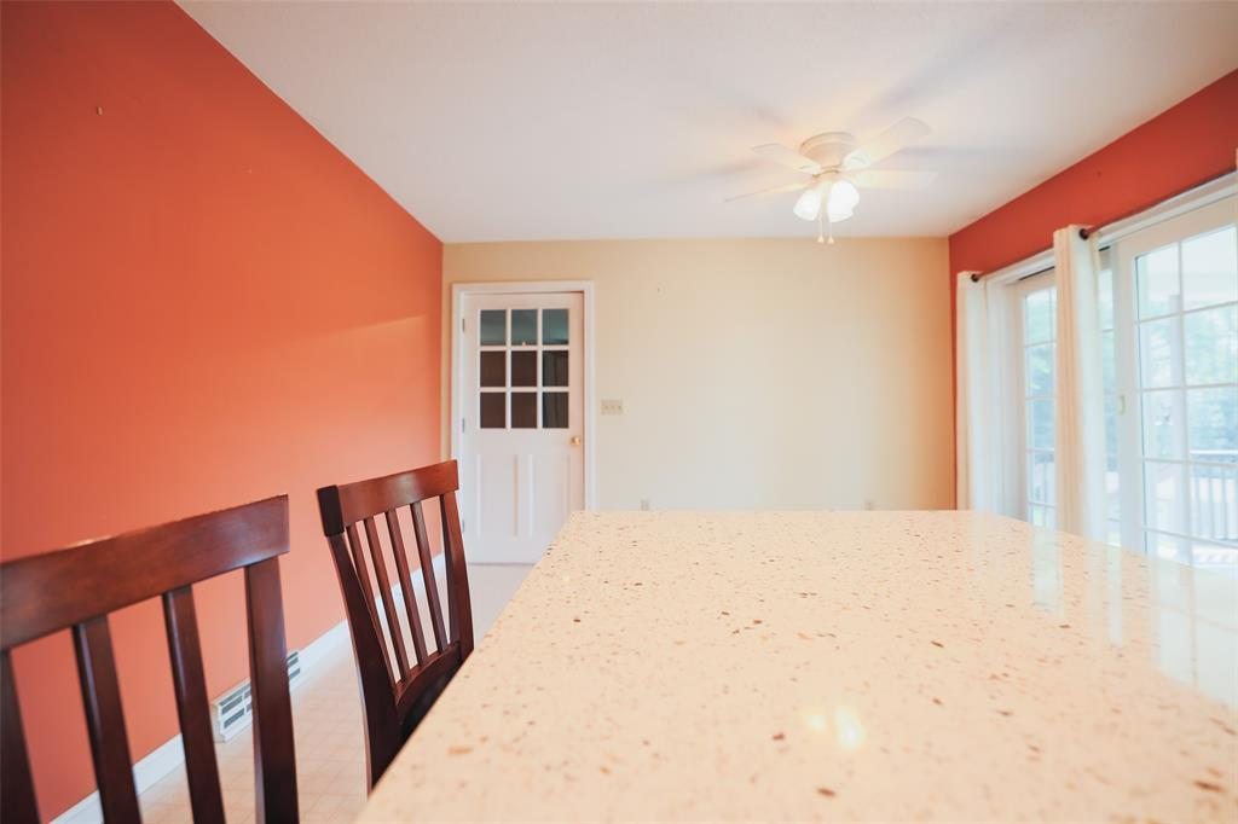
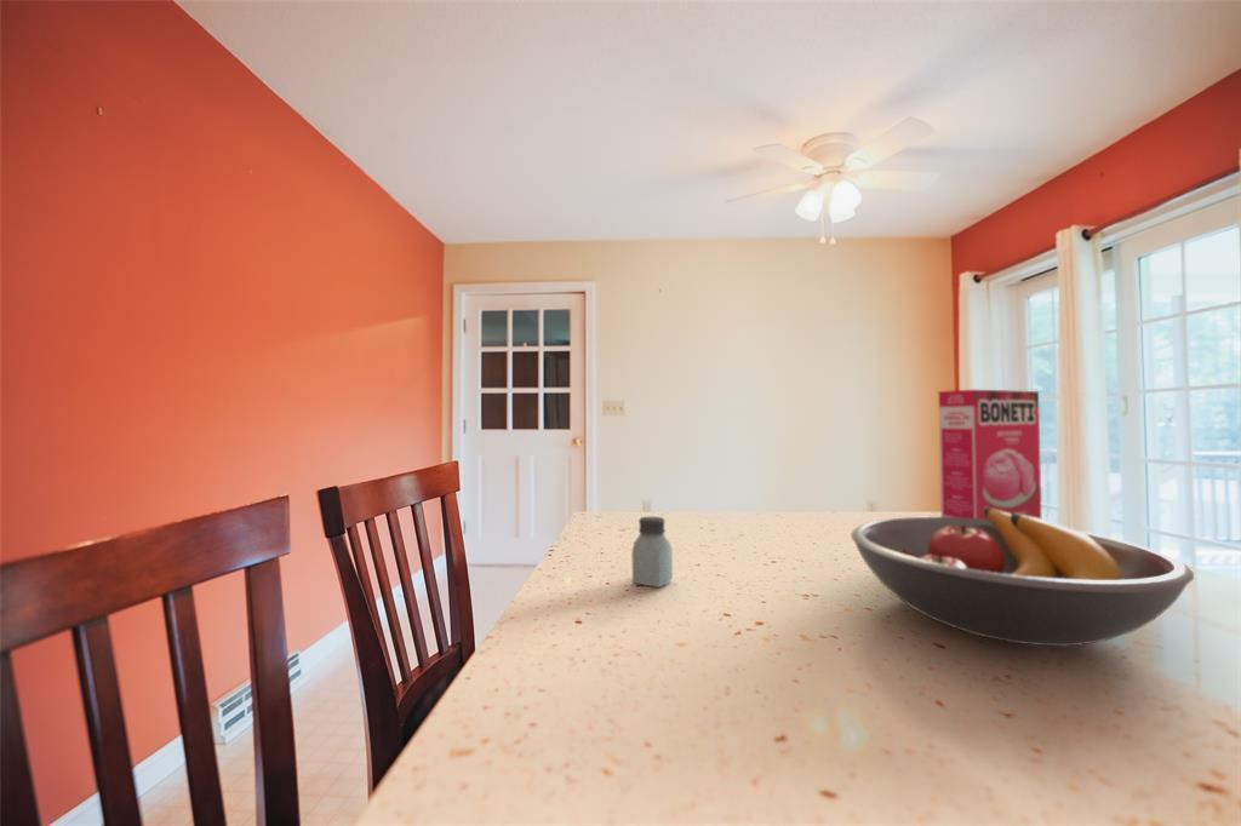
+ fruit bowl [850,506,1195,647]
+ saltshaker [631,516,674,589]
+ cereal box [937,389,1042,520]
